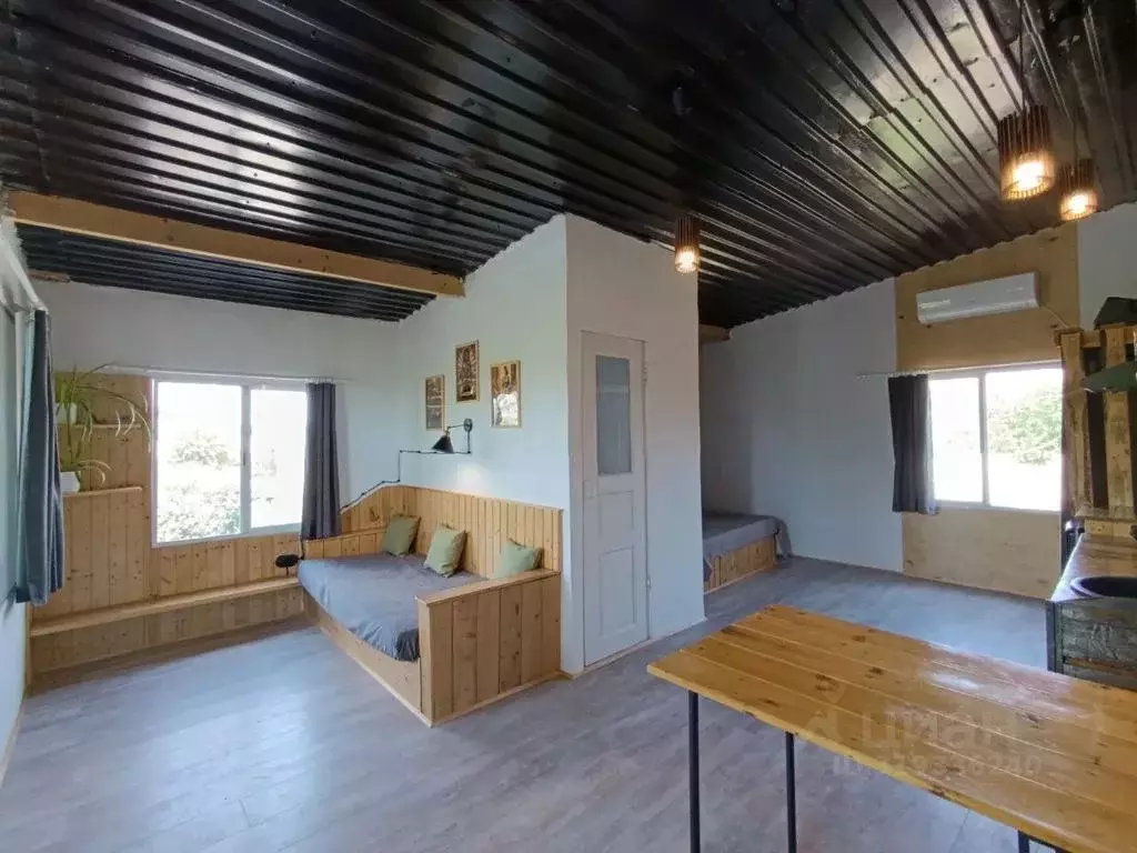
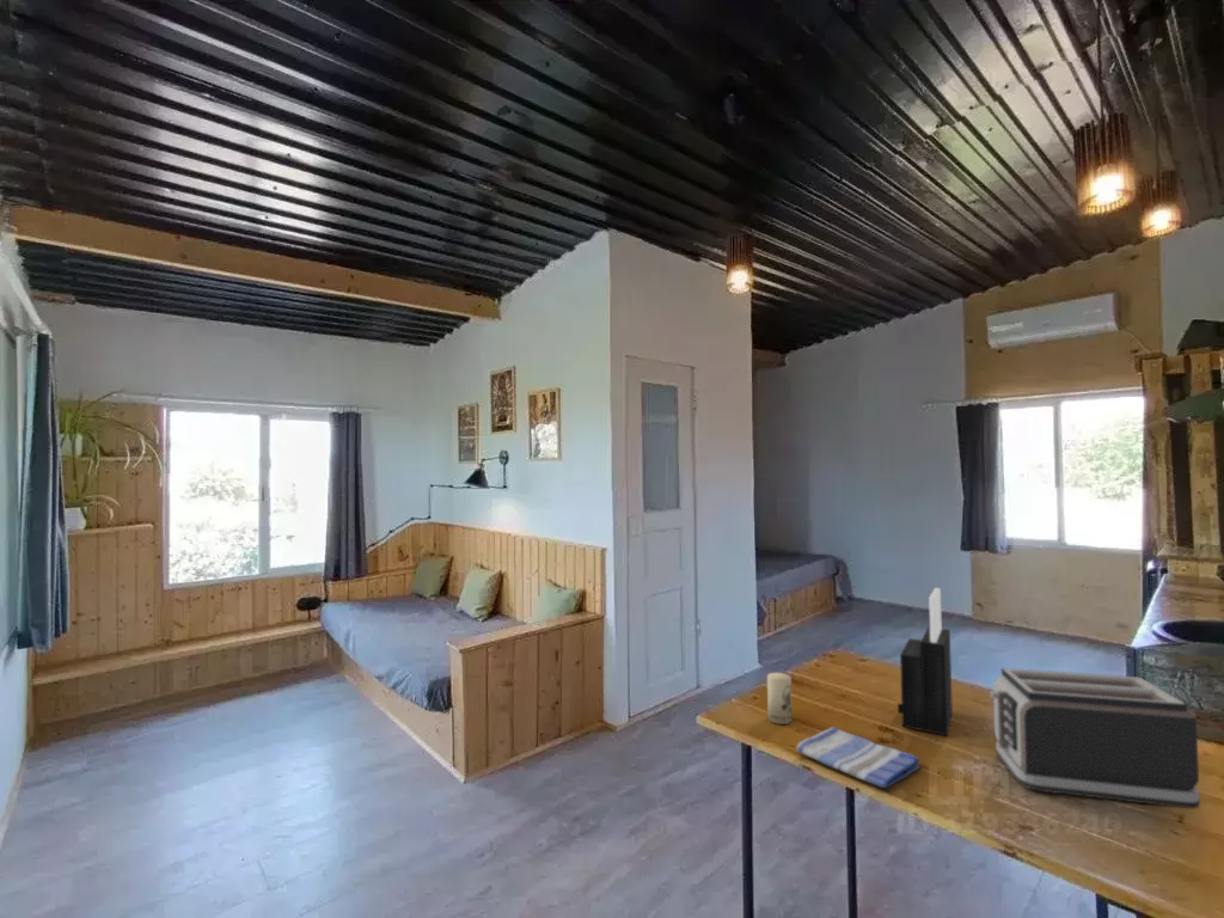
+ toaster [990,667,1201,809]
+ candle [766,672,794,726]
+ knife block [896,587,954,738]
+ dish towel [796,726,922,789]
